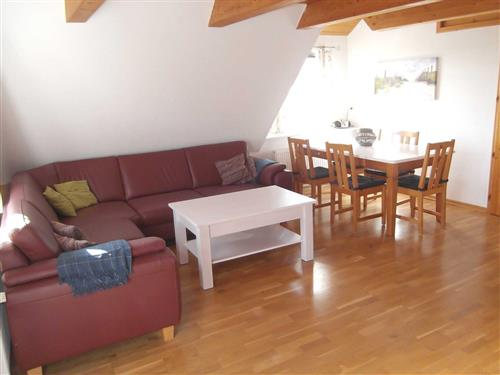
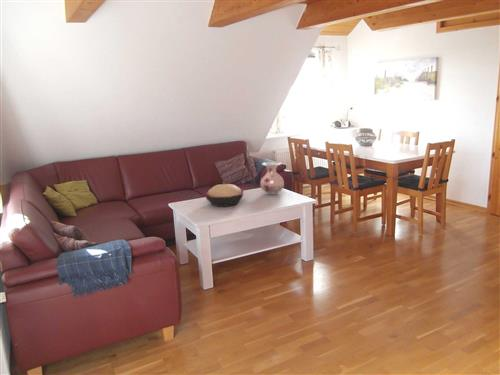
+ vase [259,161,285,195]
+ decorative bowl [204,183,245,208]
